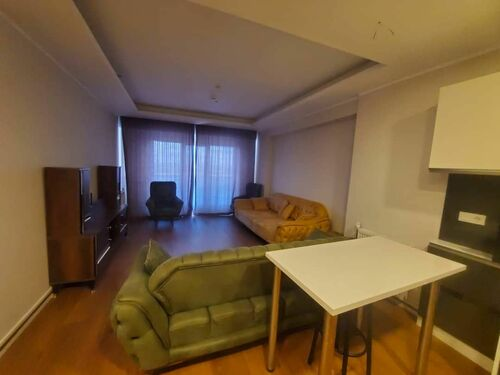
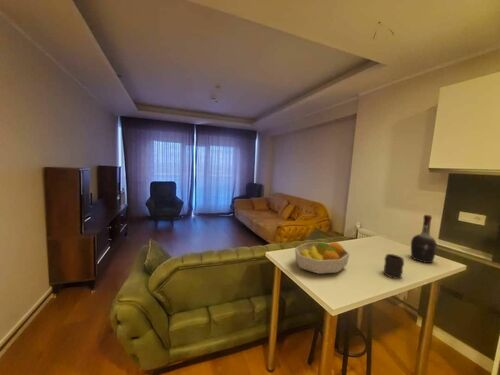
+ fruit bowl [294,241,351,275]
+ mug [382,253,405,280]
+ cognac bottle [410,214,438,264]
